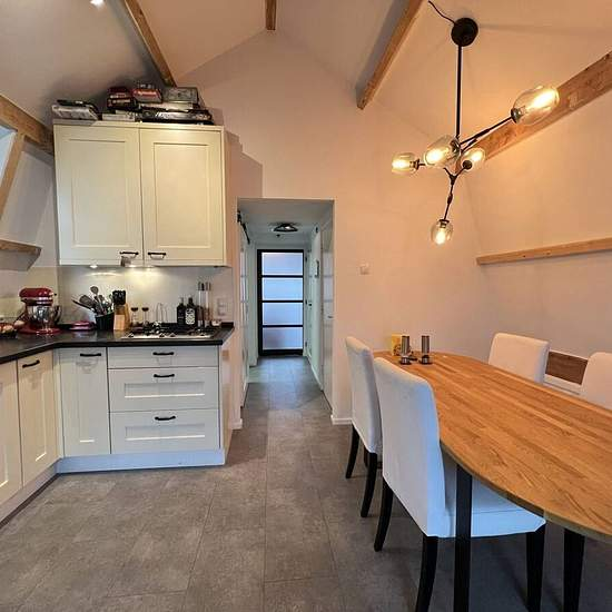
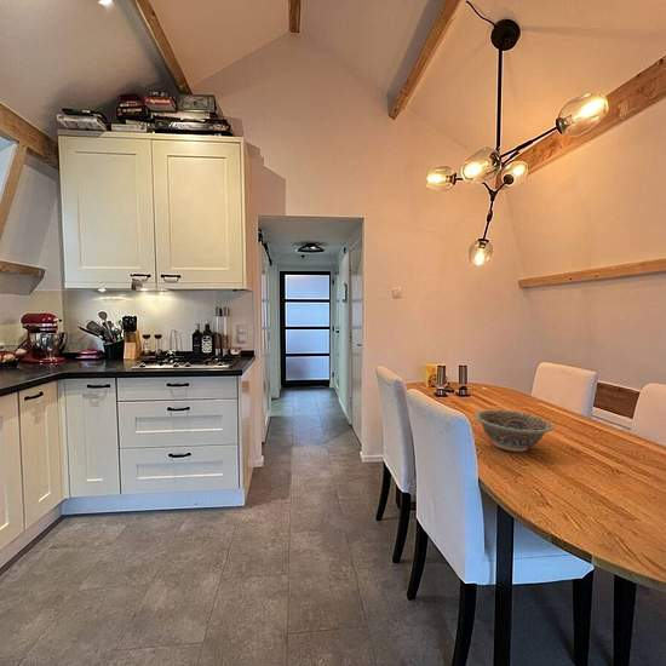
+ decorative bowl [473,408,555,453]
